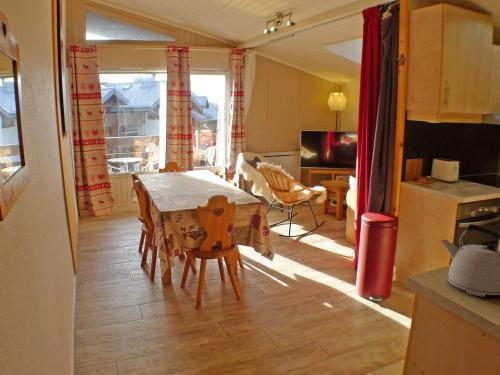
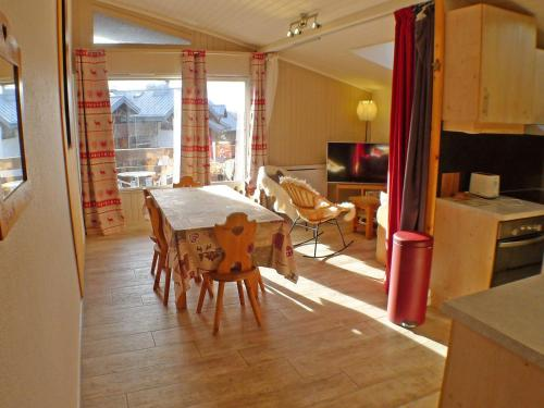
- kettle [440,223,500,298]
